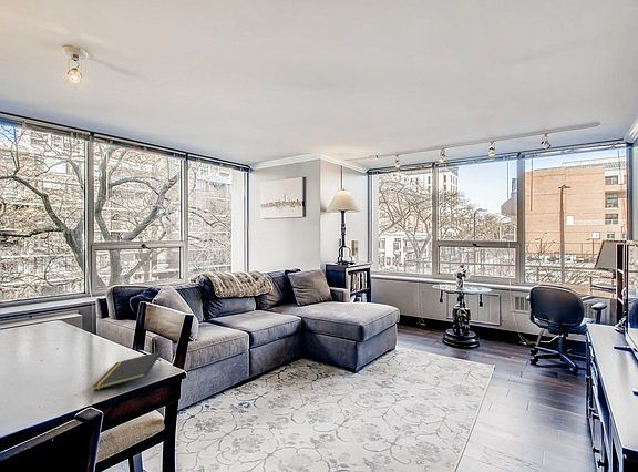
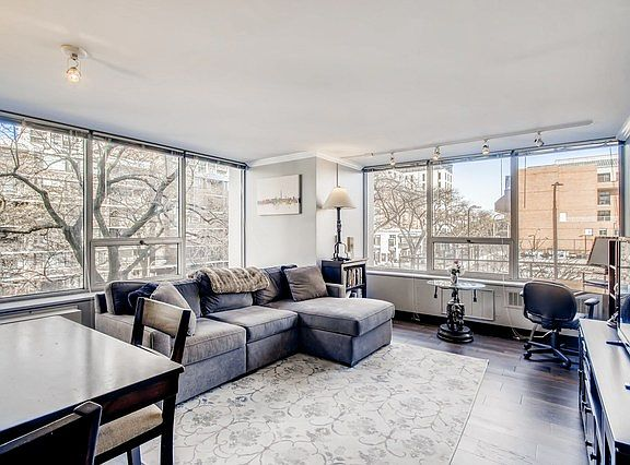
- notepad [92,350,162,391]
